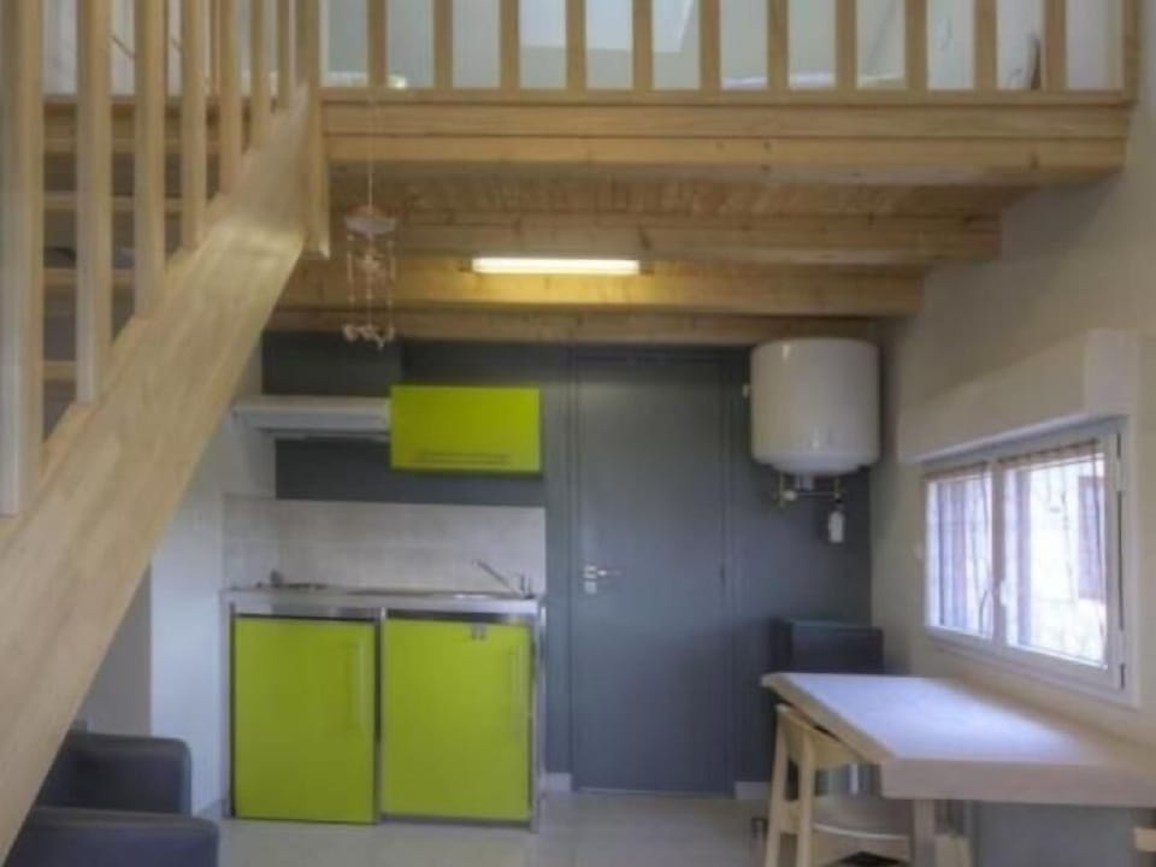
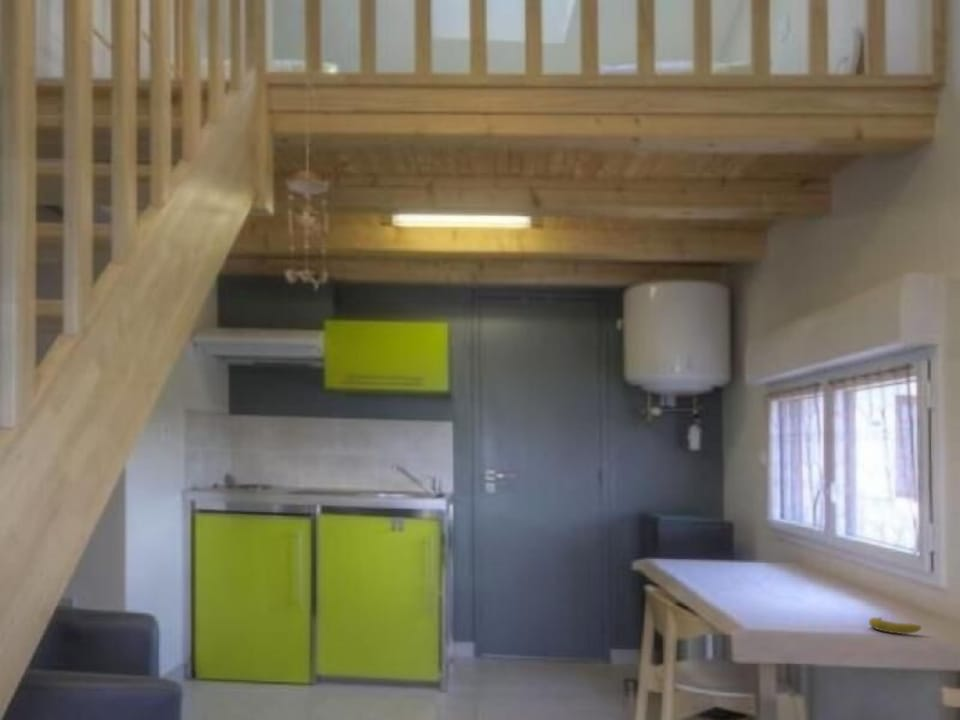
+ fruit [868,616,922,635]
